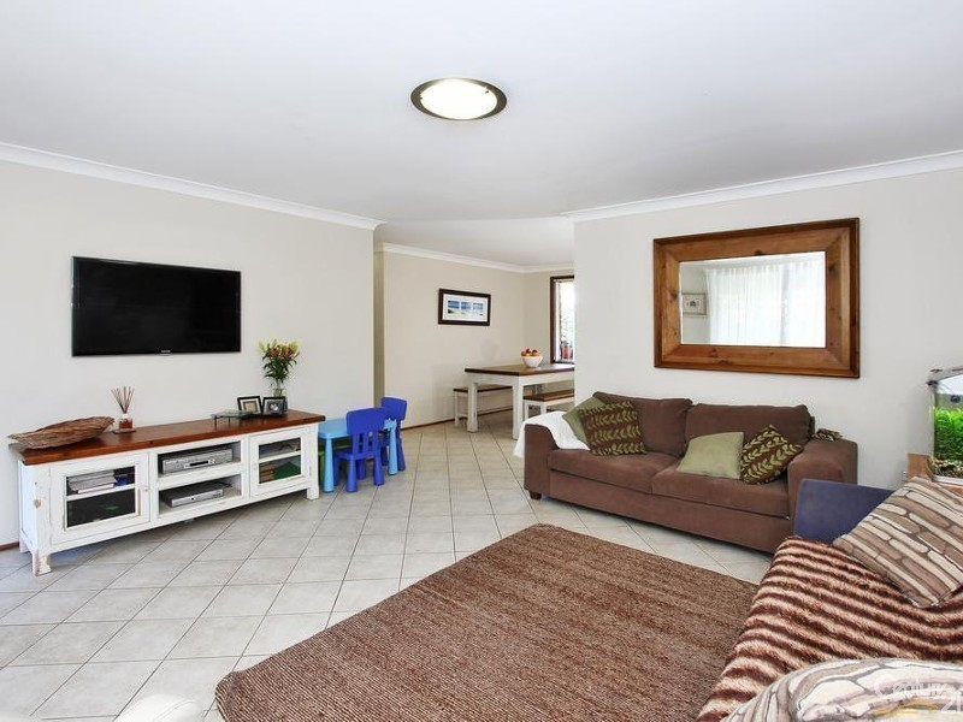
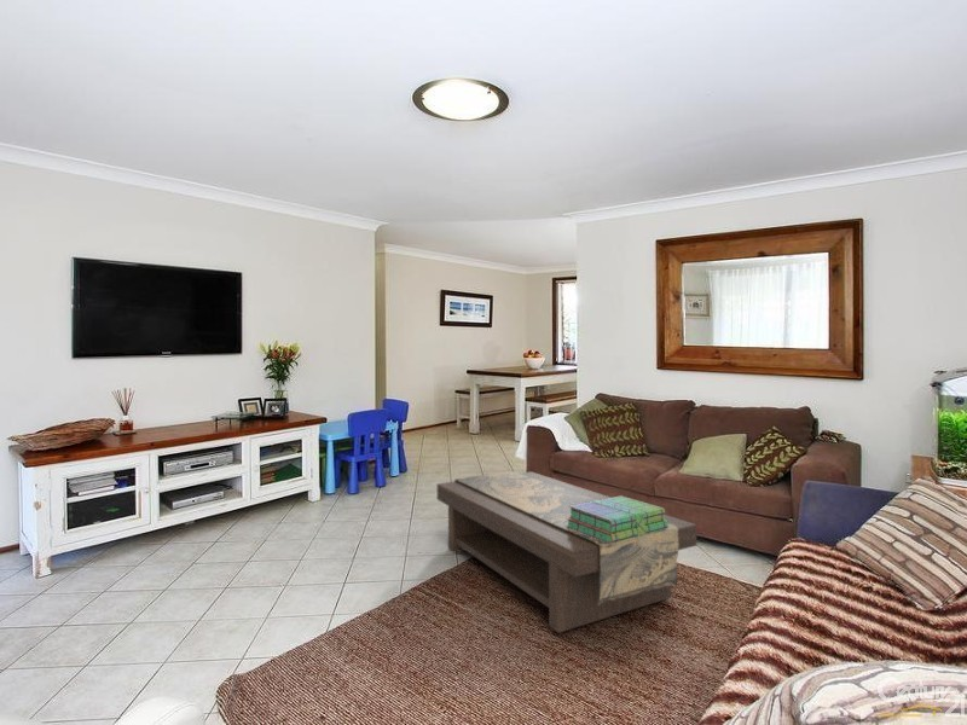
+ coffee table [436,470,697,634]
+ stack of books [566,494,668,544]
